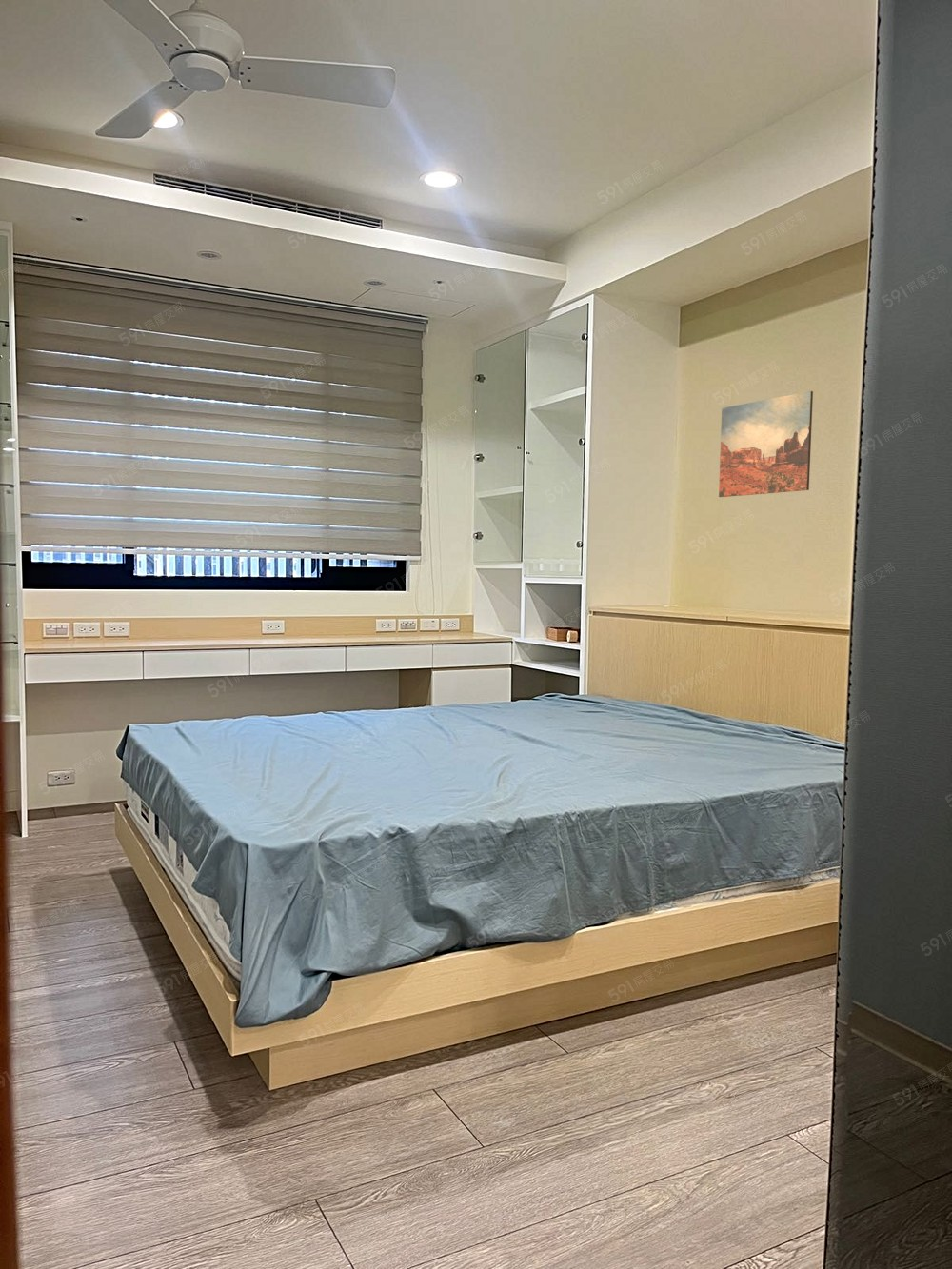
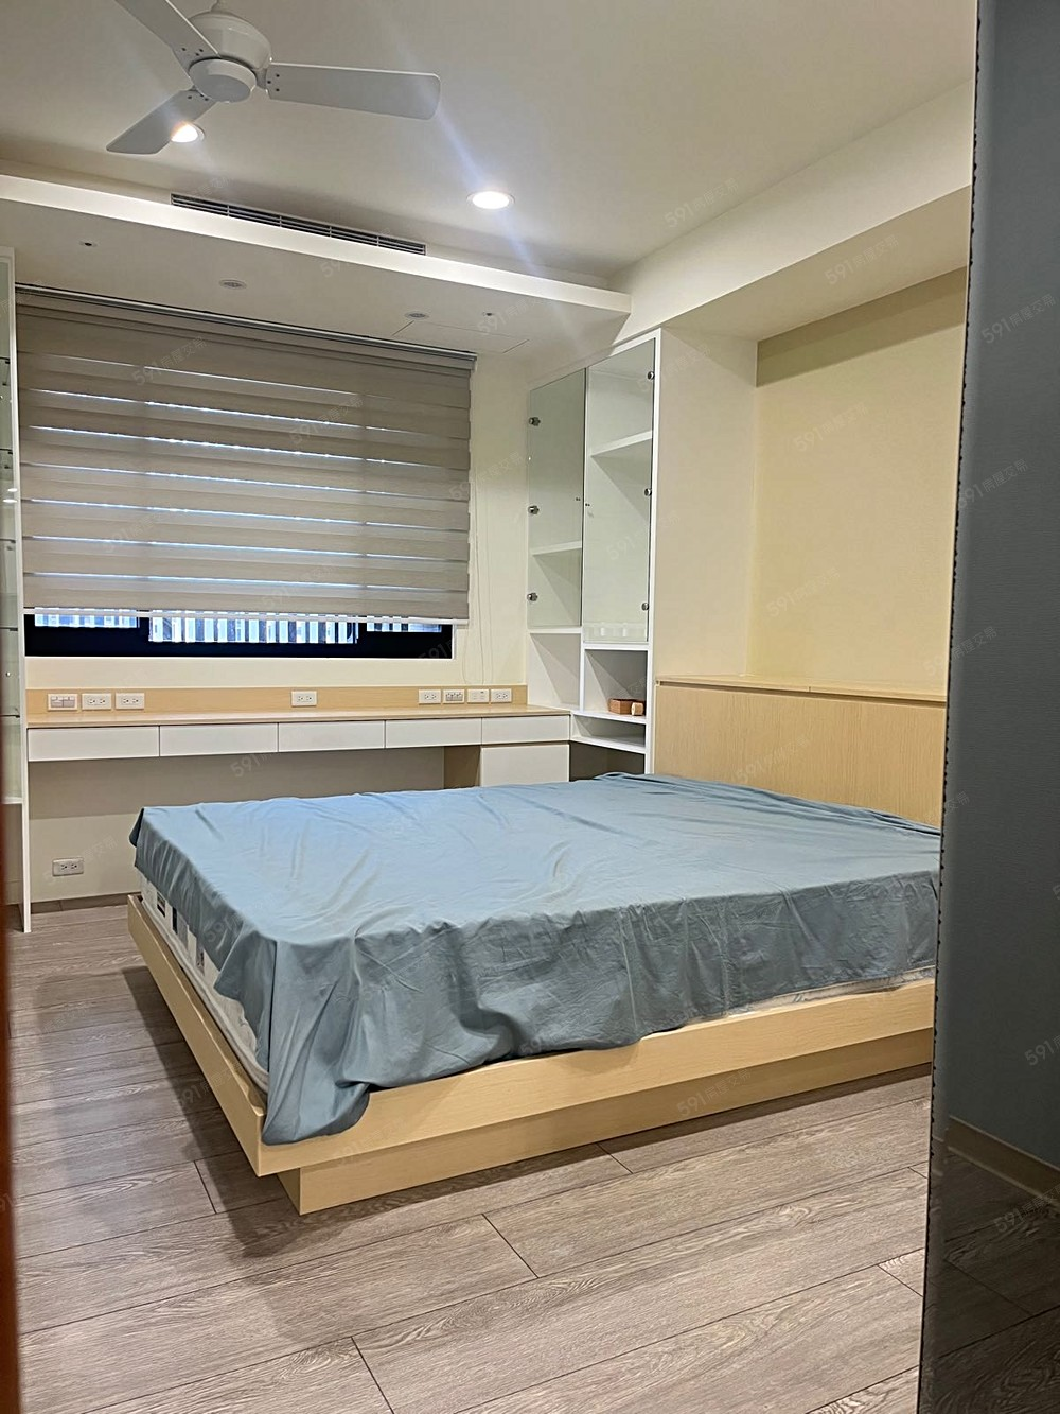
- wall art [718,390,814,498]
